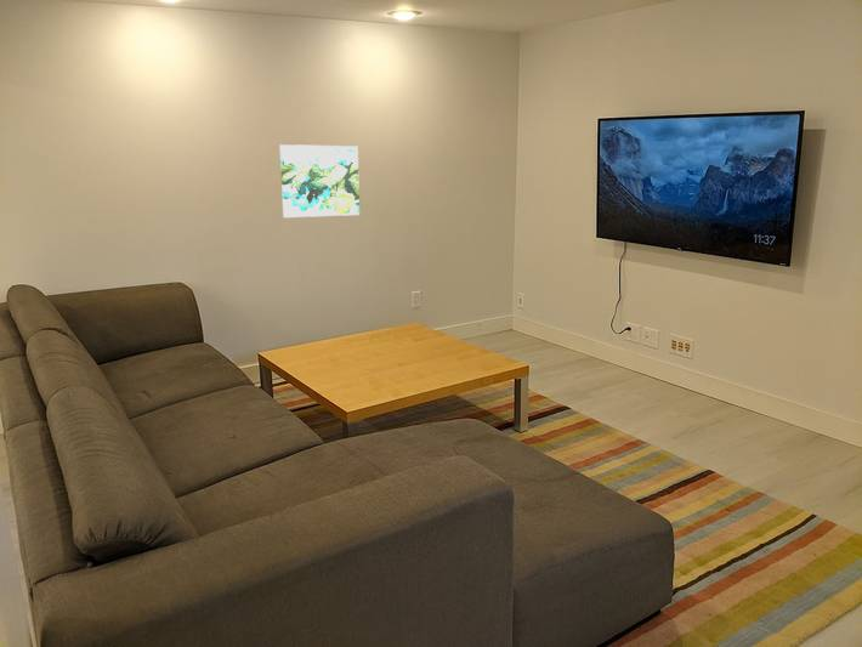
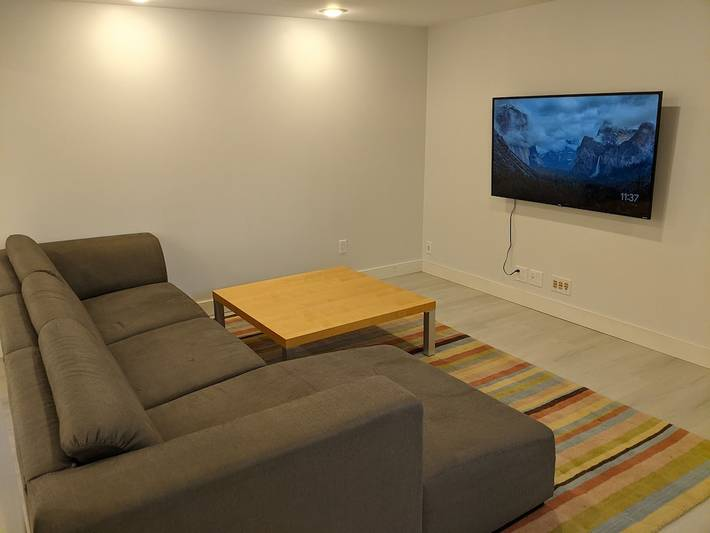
- wall art [279,143,361,218]
